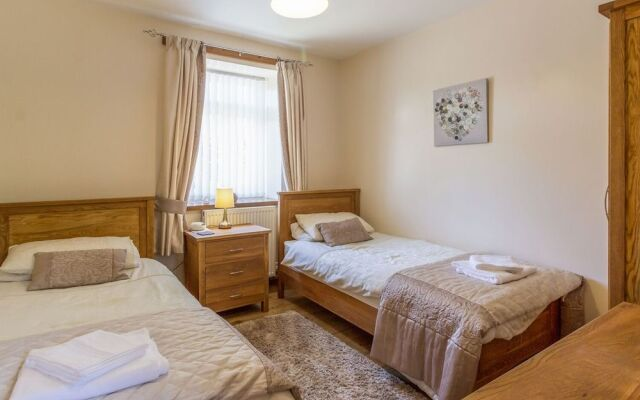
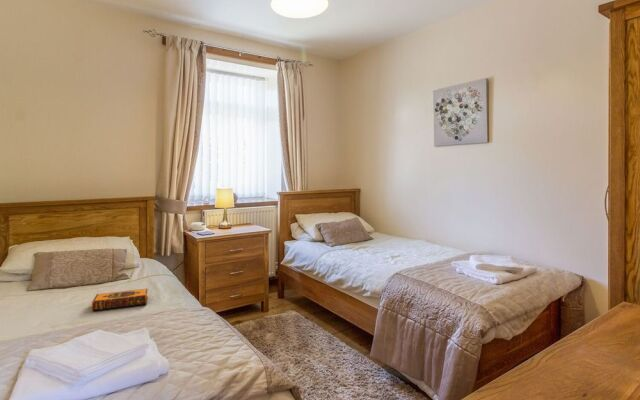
+ hardback book [91,288,149,312]
